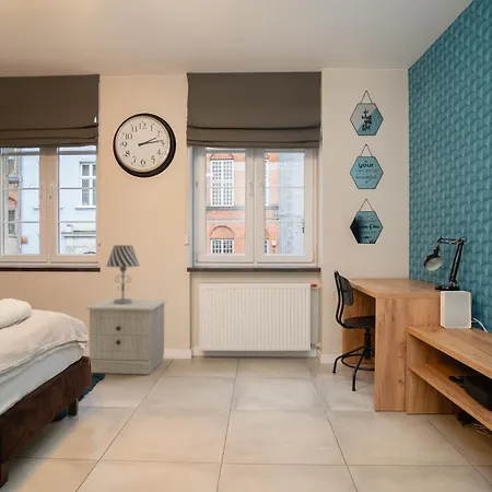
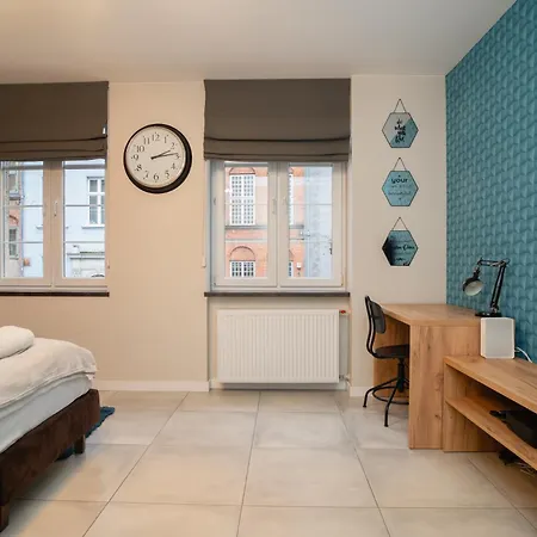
- nightstand [85,297,168,376]
- table lamp [105,244,141,305]
